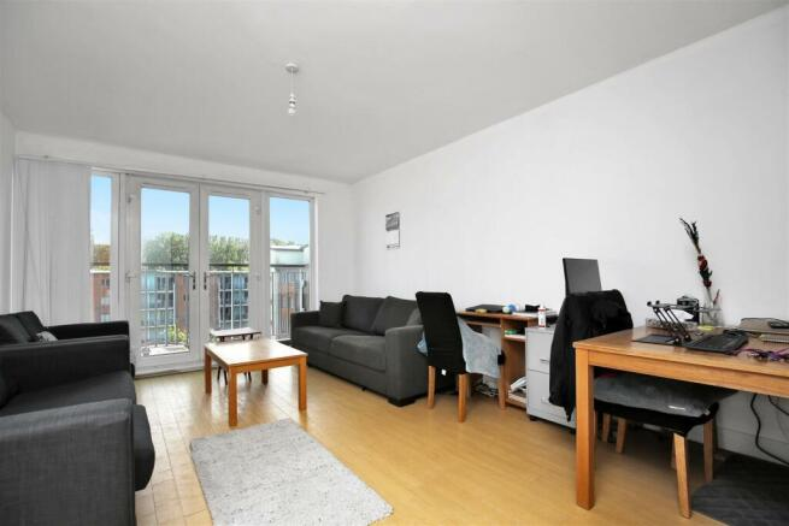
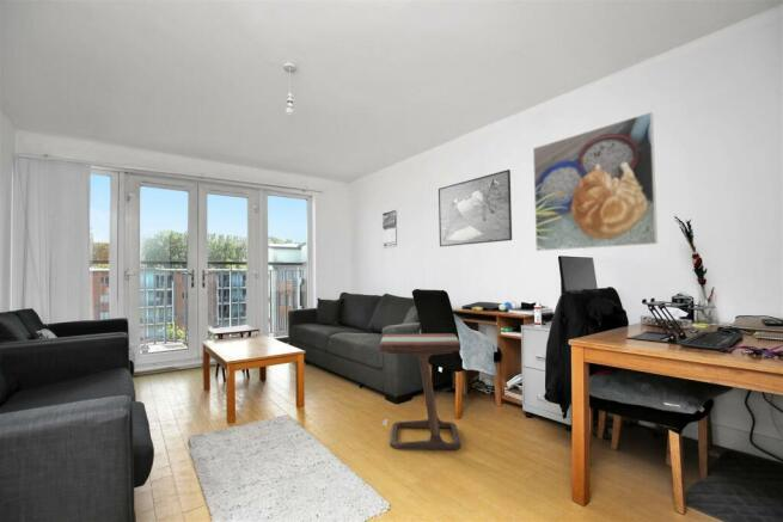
+ side table [378,332,461,452]
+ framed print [532,111,659,252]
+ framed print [438,168,513,247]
